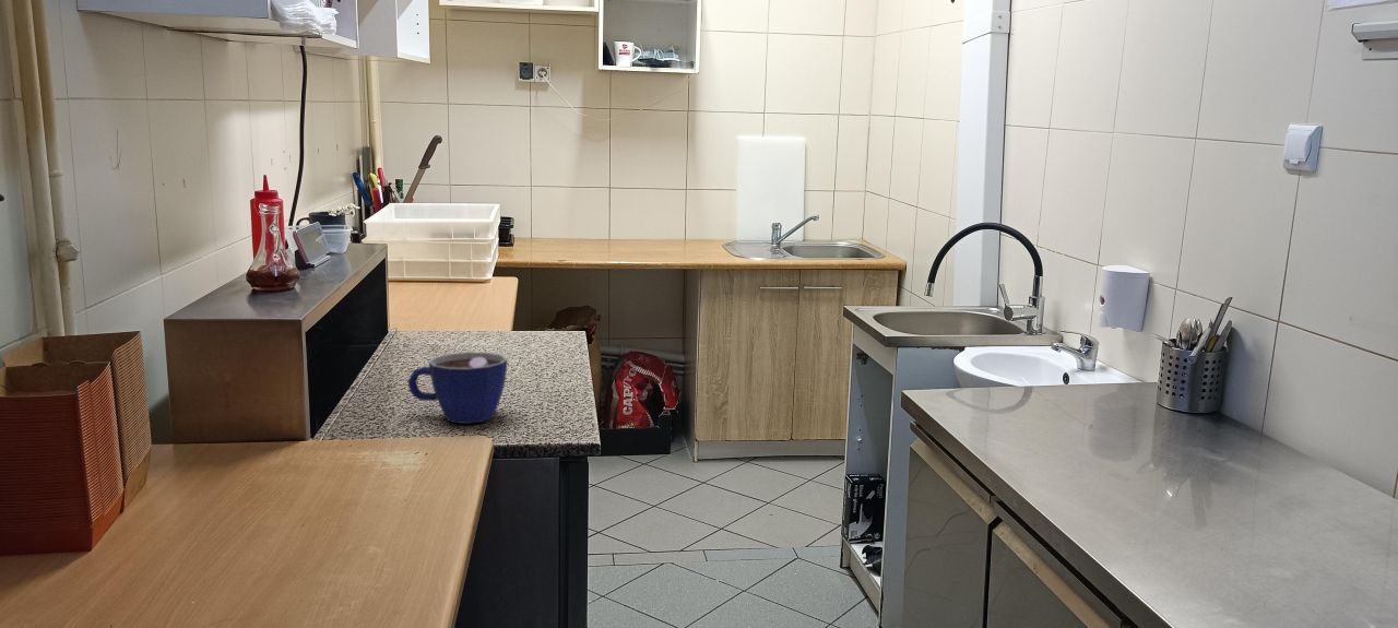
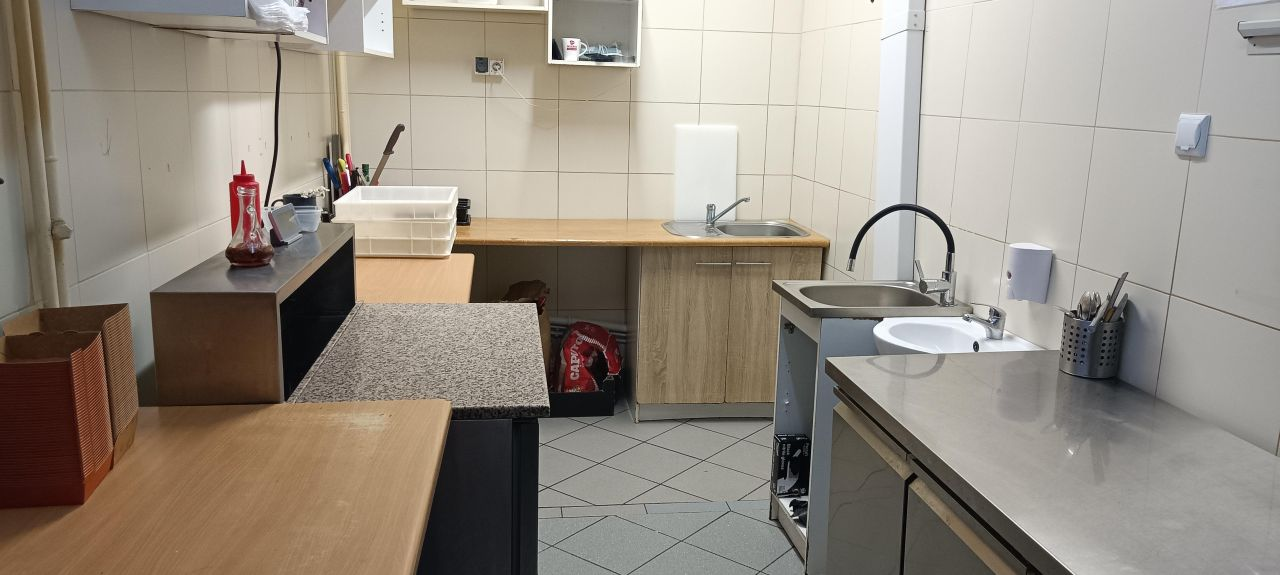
- cup [406,351,508,425]
